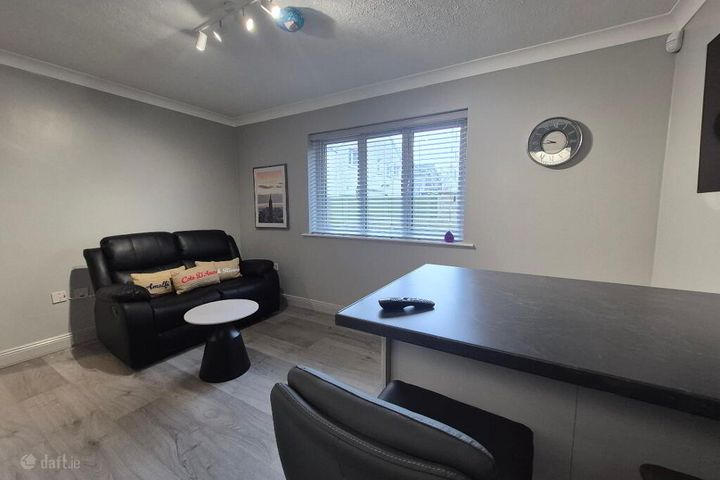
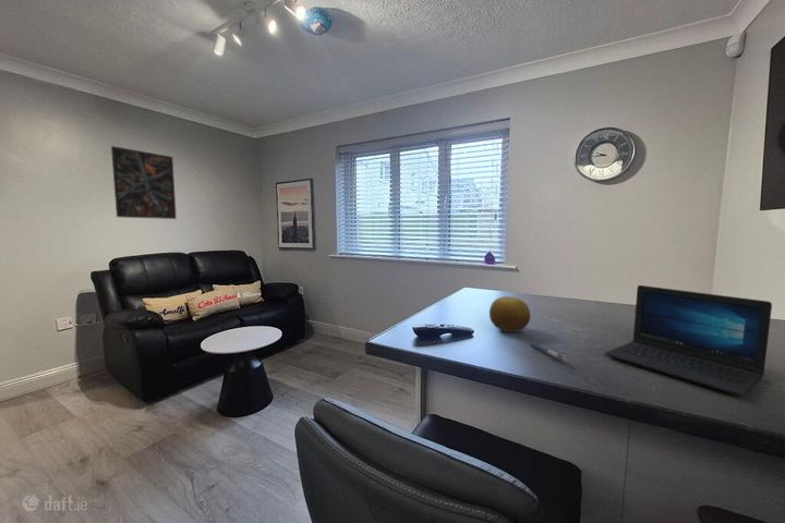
+ pen [529,341,567,362]
+ fruit [488,295,532,333]
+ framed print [110,145,178,220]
+ laptop [604,284,773,397]
